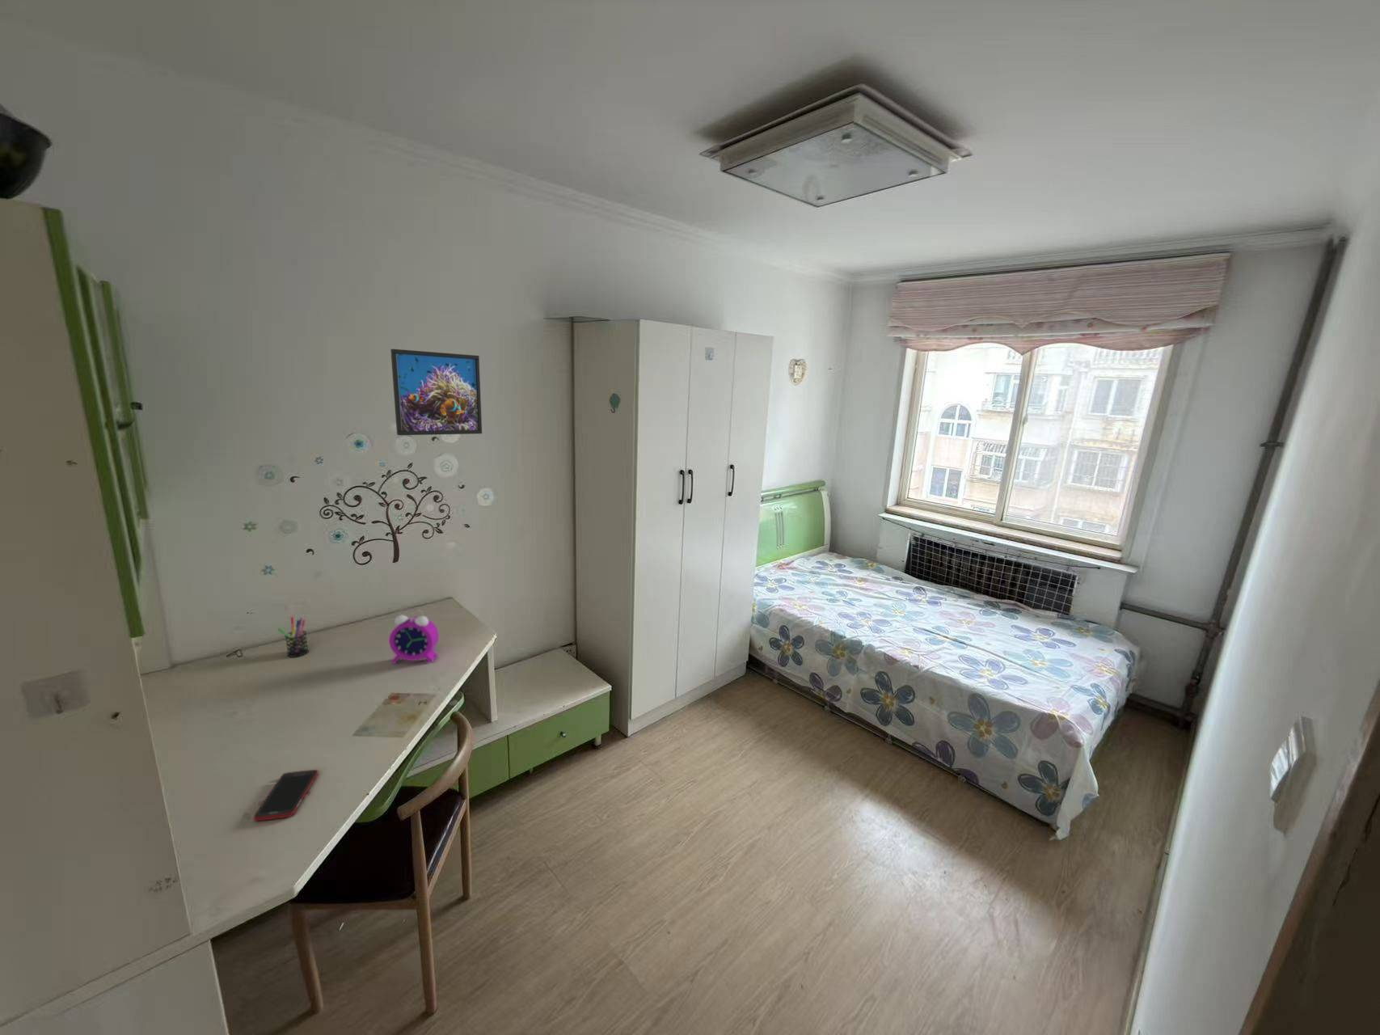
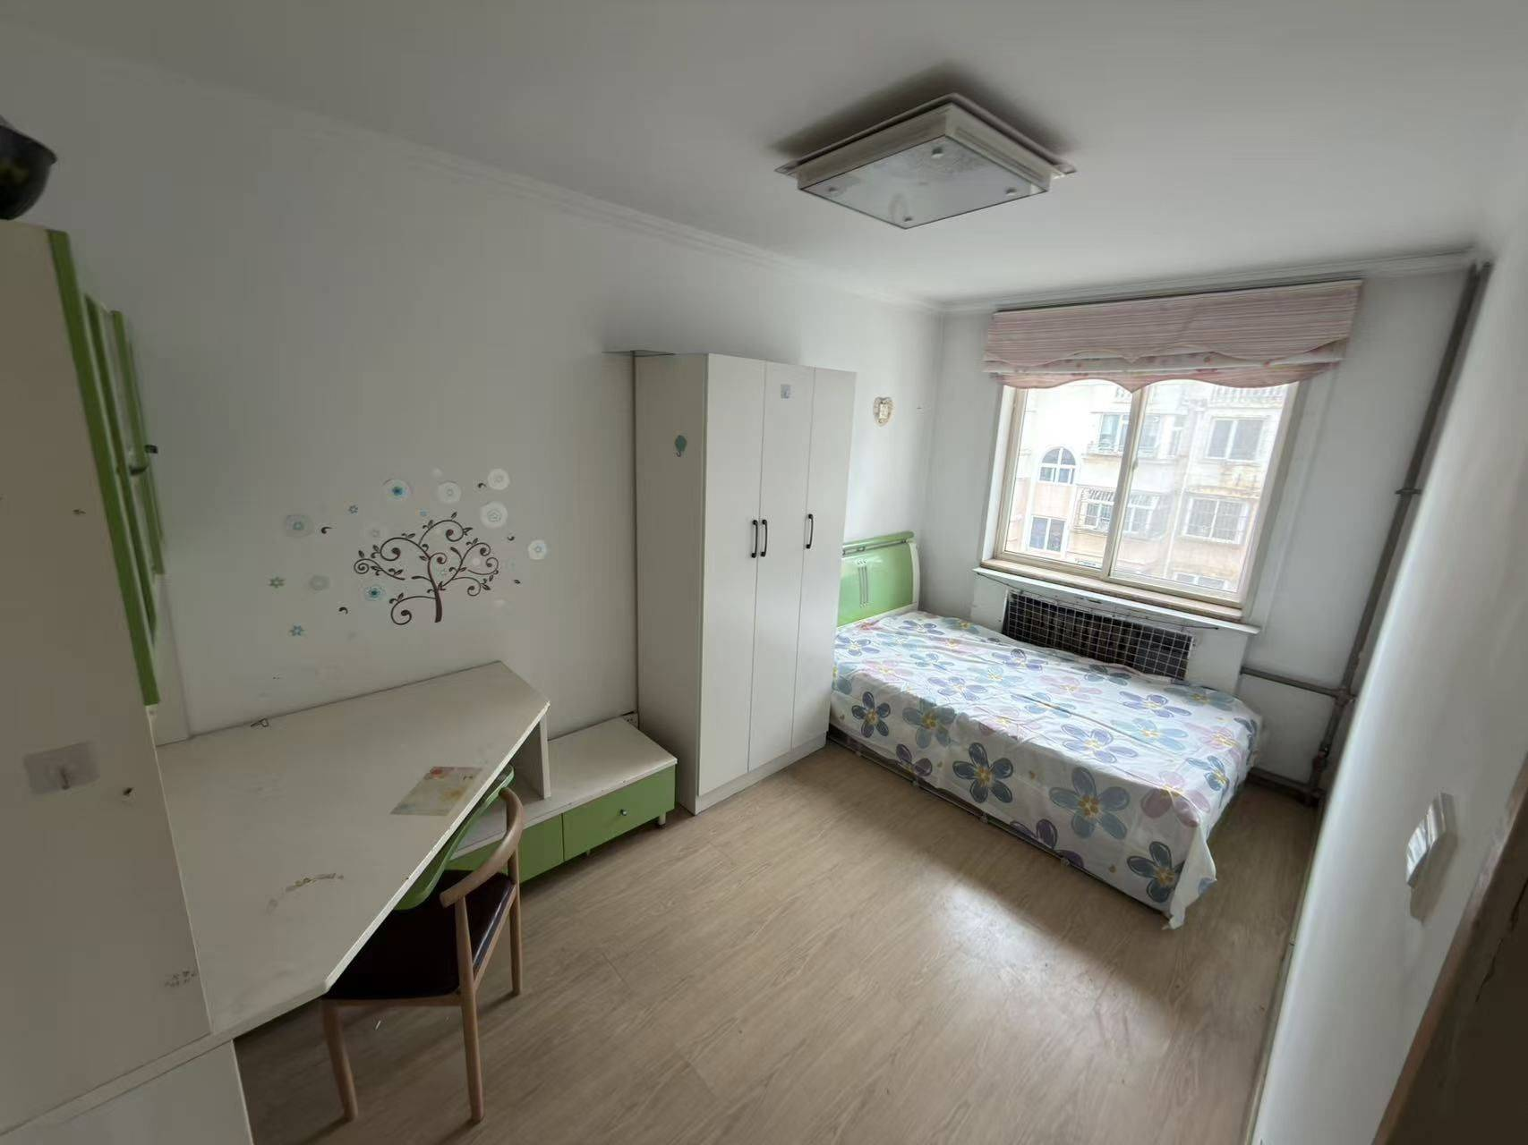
- alarm clock [388,608,440,664]
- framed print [390,349,482,436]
- cell phone [253,769,319,822]
- pen holder [277,616,310,658]
